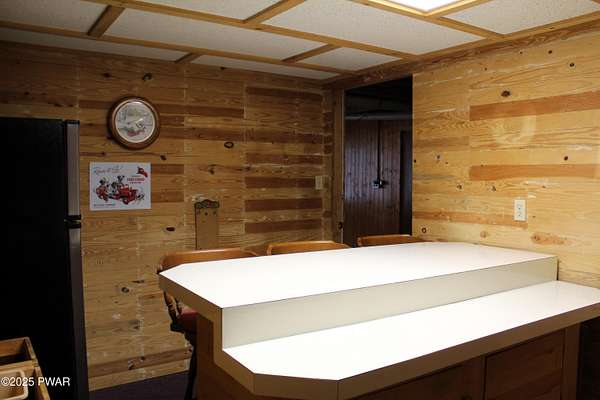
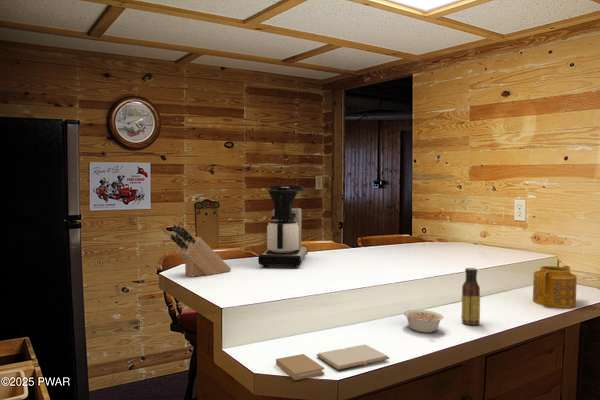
+ legume [403,309,445,334]
+ book [275,343,390,381]
+ teapot [532,265,578,309]
+ coffee maker [257,184,309,269]
+ knife block [169,224,232,278]
+ sauce bottle [461,267,481,326]
